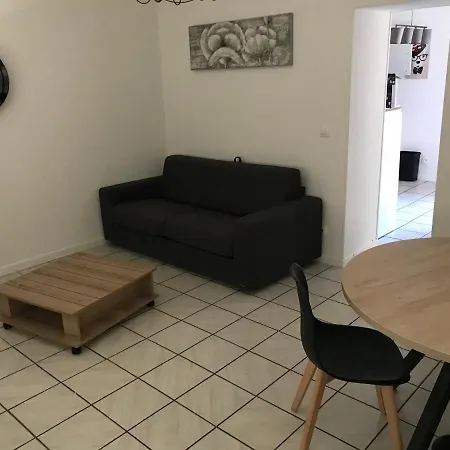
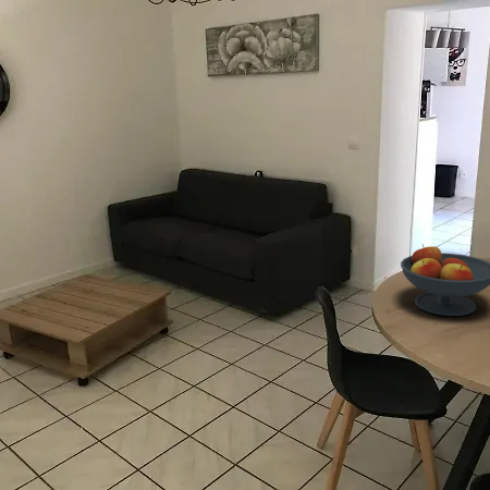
+ fruit bowl [400,243,490,317]
